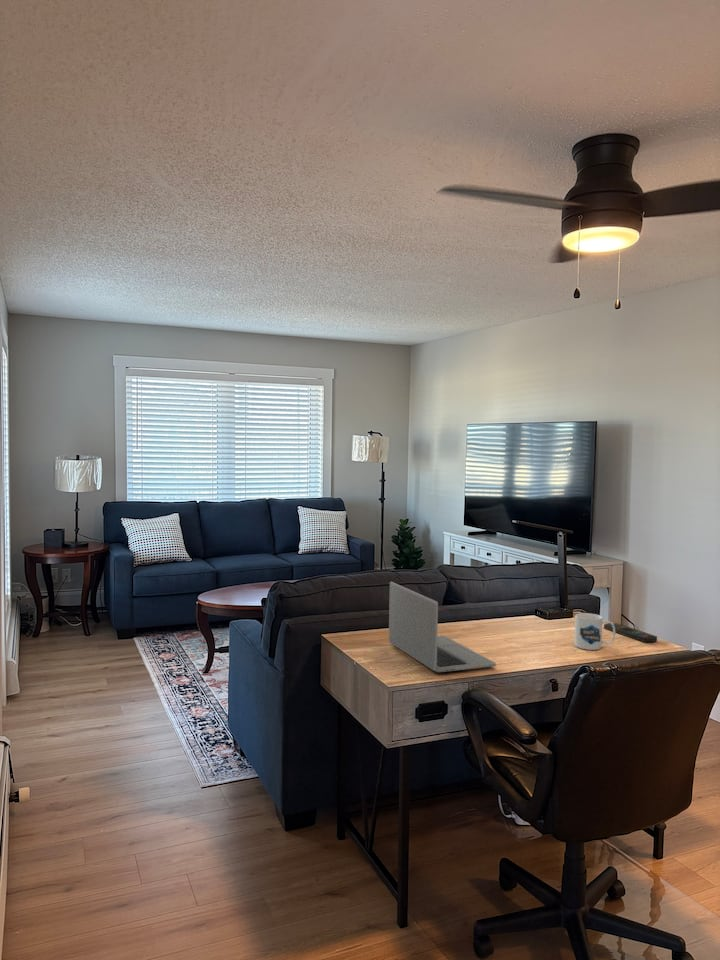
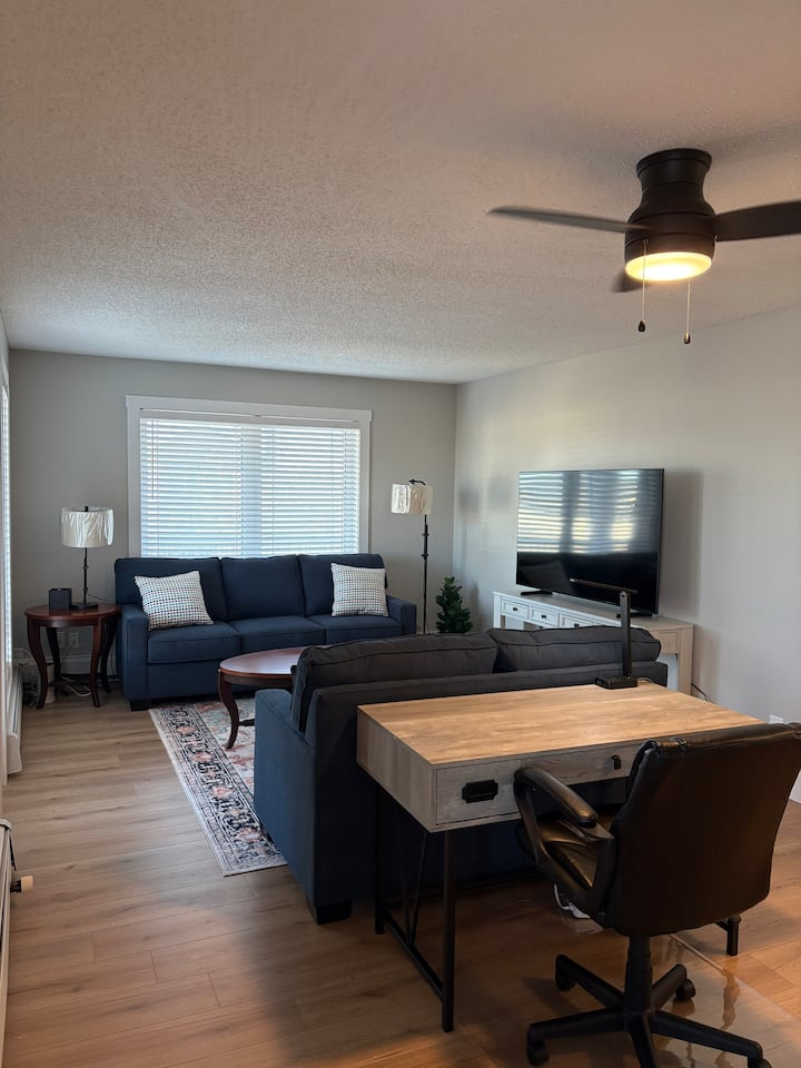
- remote control [603,622,658,643]
- mug [573,612,616,651]
- laptop [388,581,497,673]
